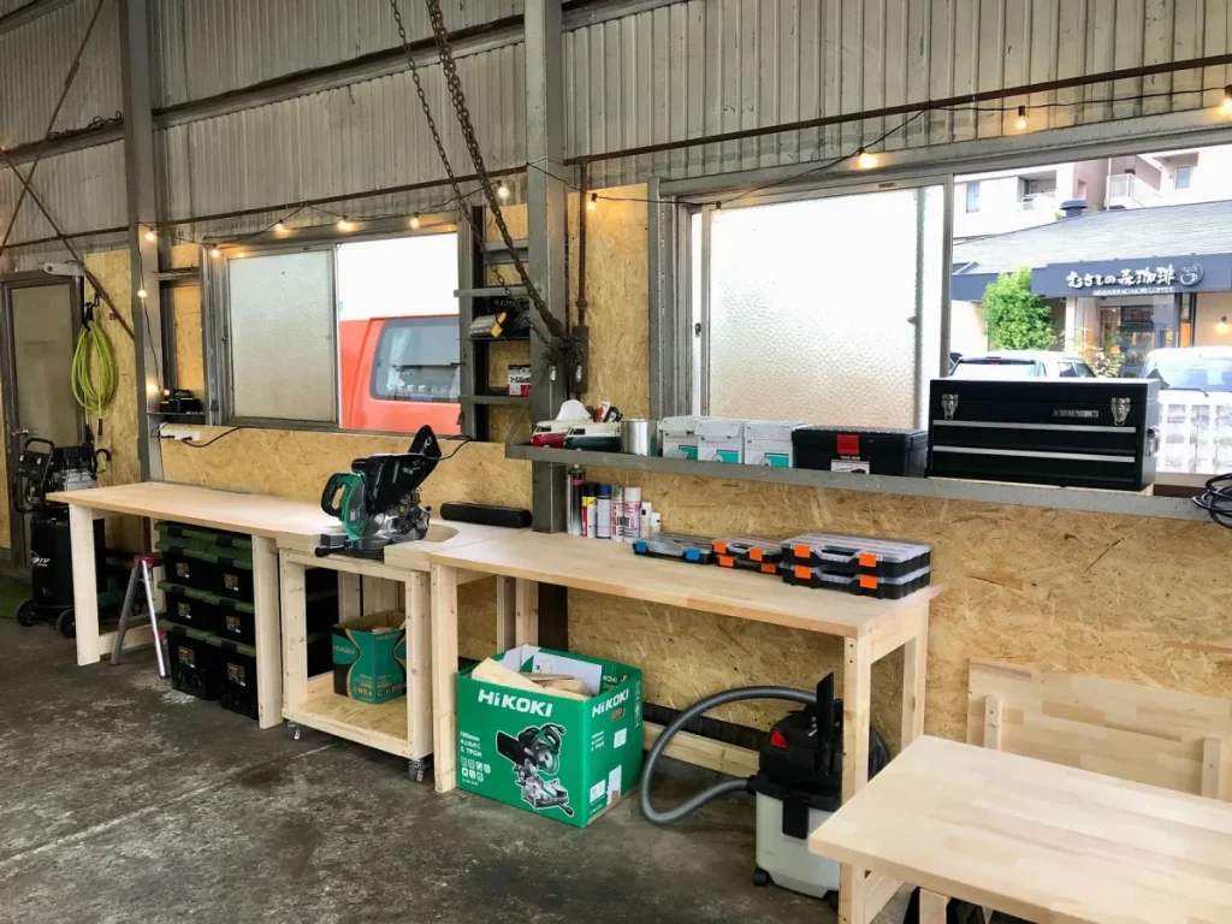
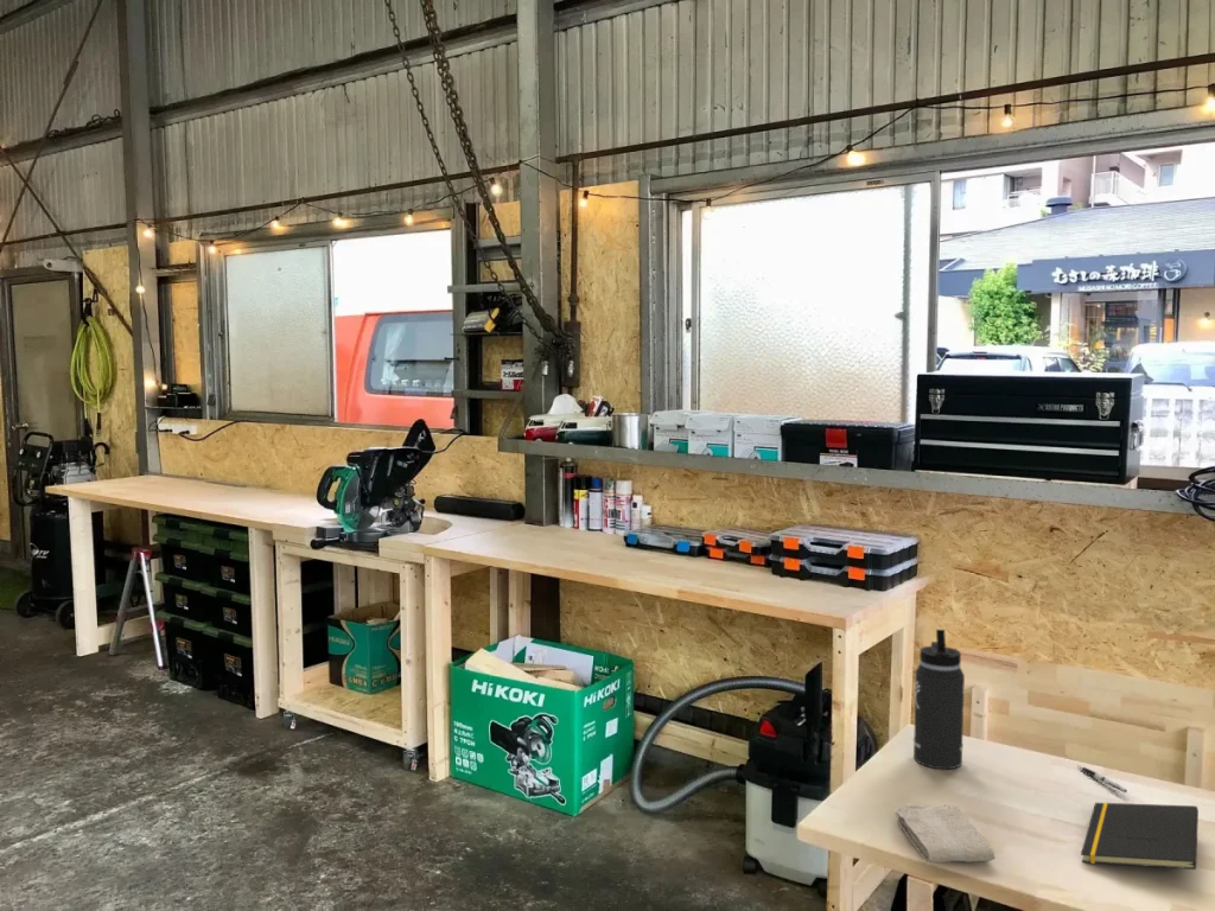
+ pen [1077,765,1128,794]
+ washcloth [895,804,997,864]
+ notepad [1080,802,1200,871]
+ thermos bottle [912,629,966,770]
